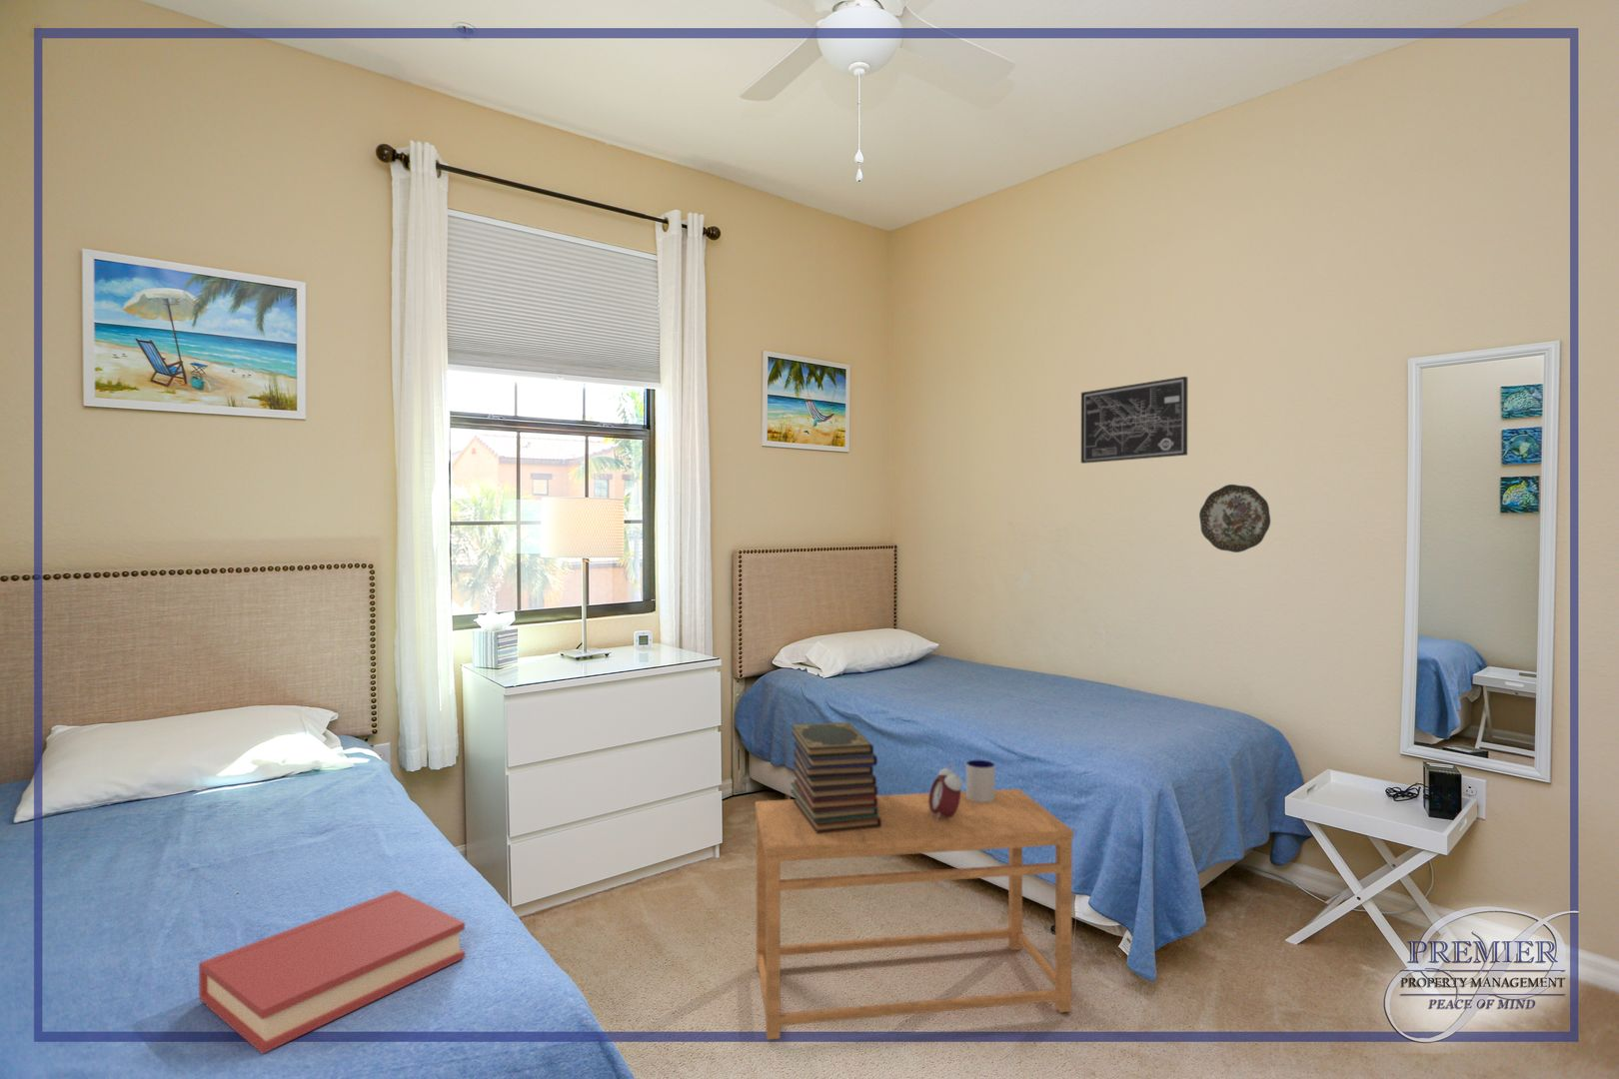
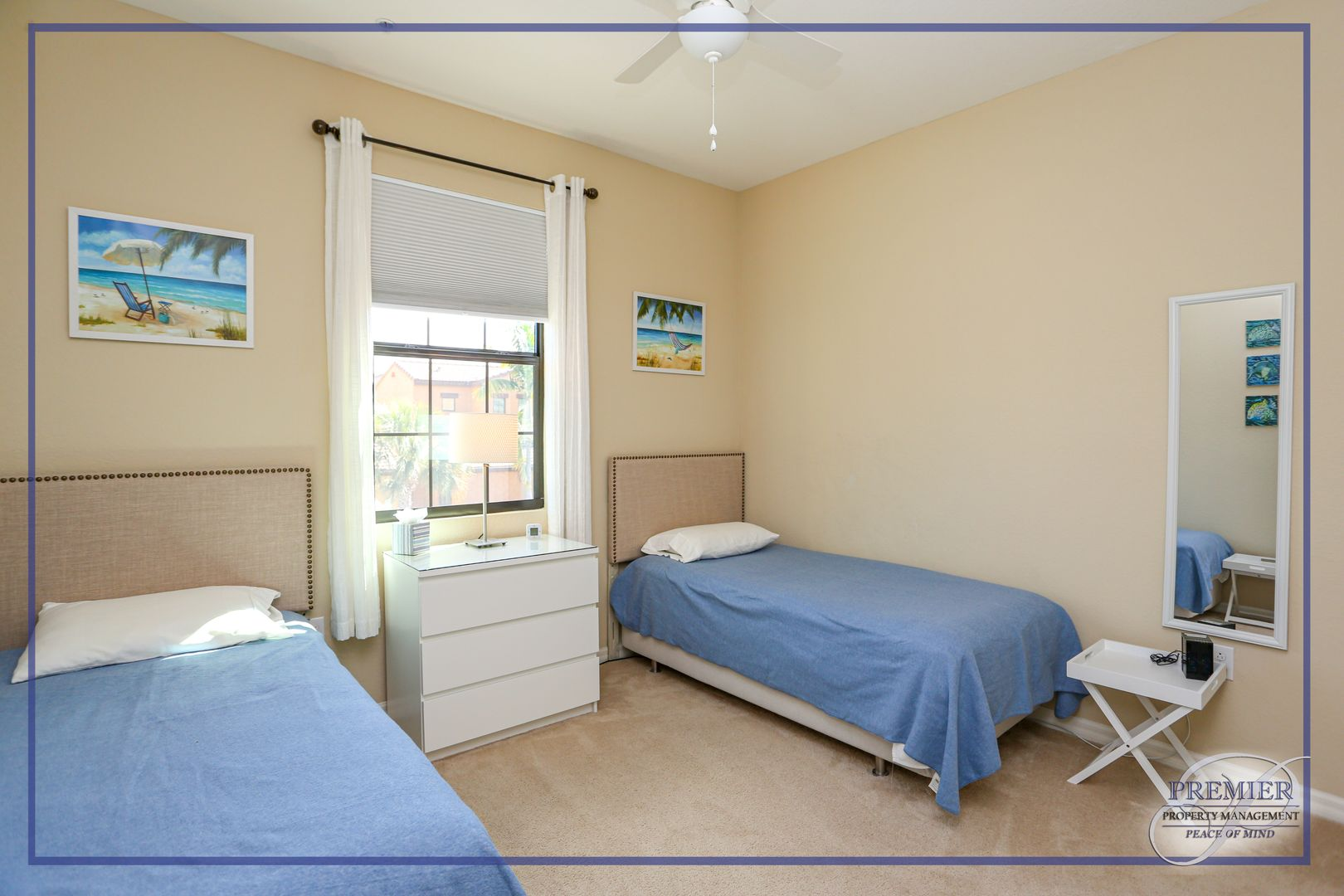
- side table [754,788,1075,1040]
- alarm clock [929,763,964,822]
- book stack [789,721,882,835]
- mug [965,760,995,802]
- wall art [1081,376,1188,465]
- decorative plate [1199,484,1271,554]
- hardback book [198,889,466,1055]
